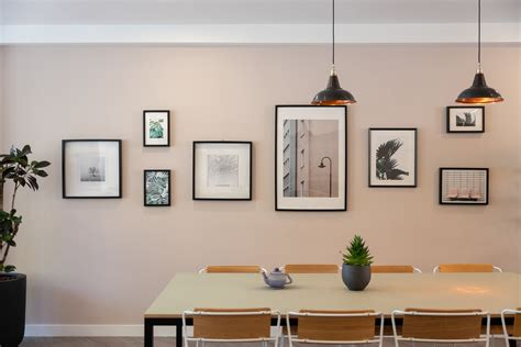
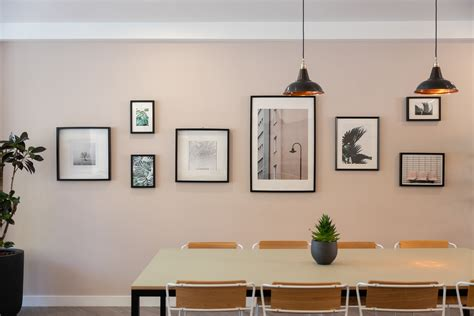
- teapot [259,267,293,290]
